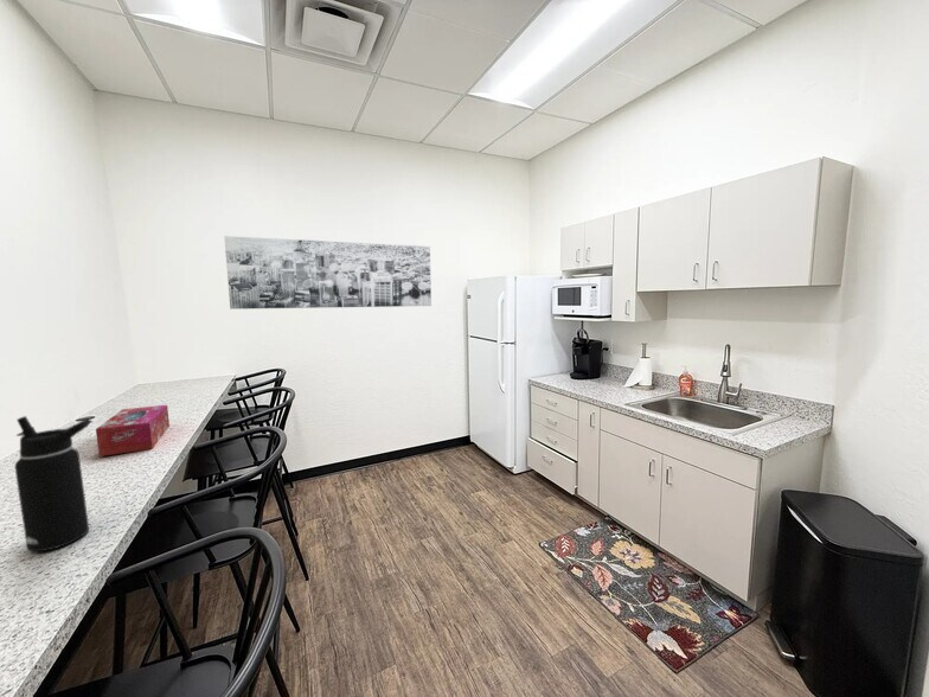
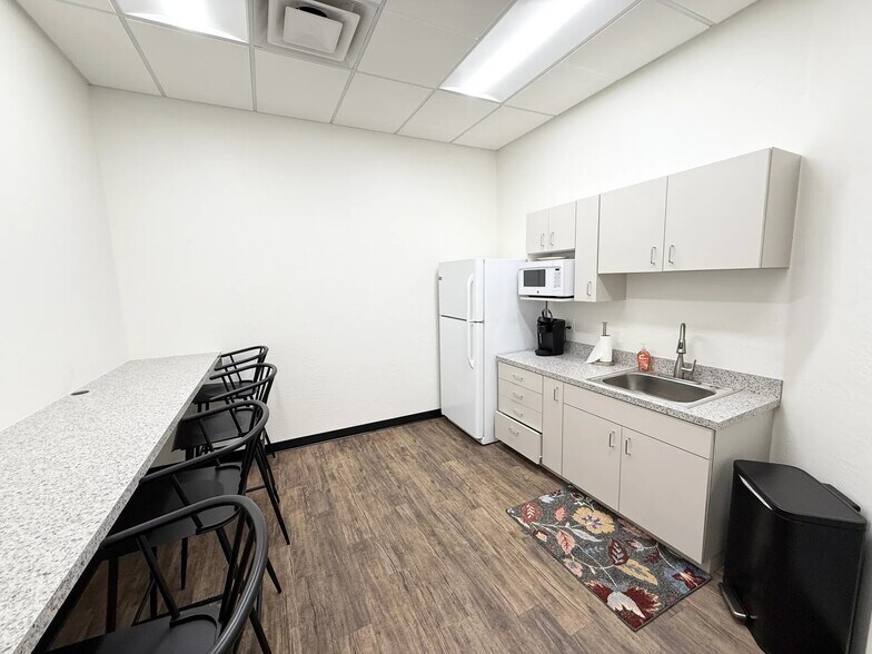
- wall art [223,235,433,311]
- tissue box [95,404,171,458]
- water bottle [14,415,94,552]
